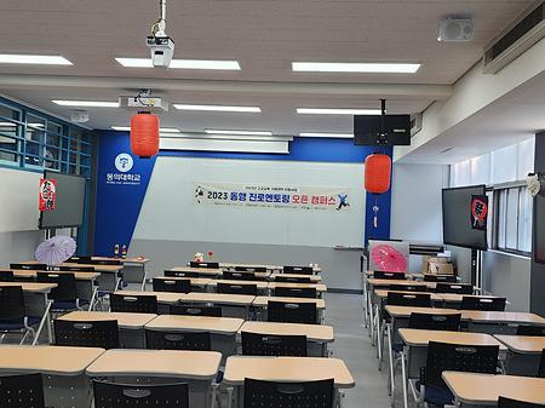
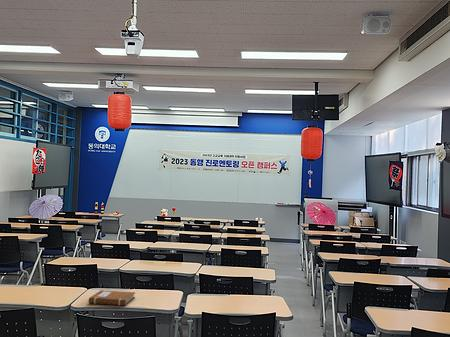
+ notebook [87,289,136,307]
